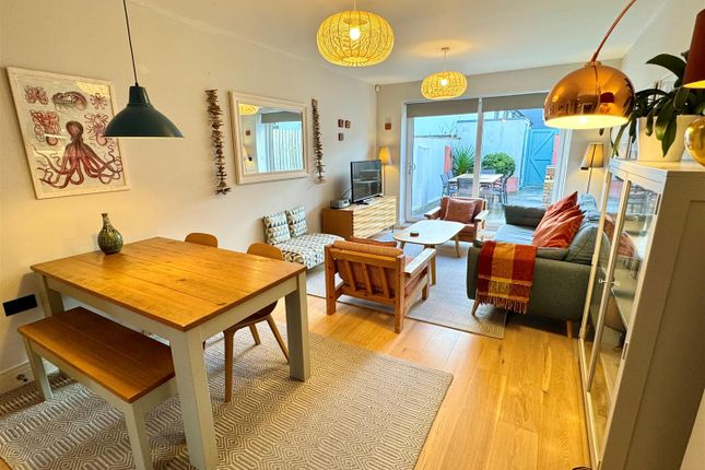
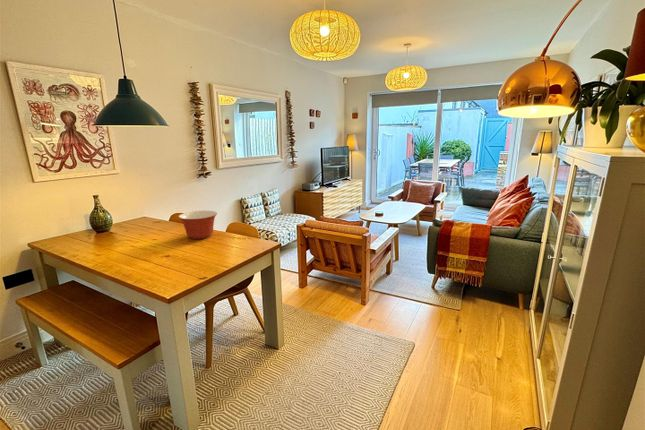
+ mixing bowl [178,210,218,240]
